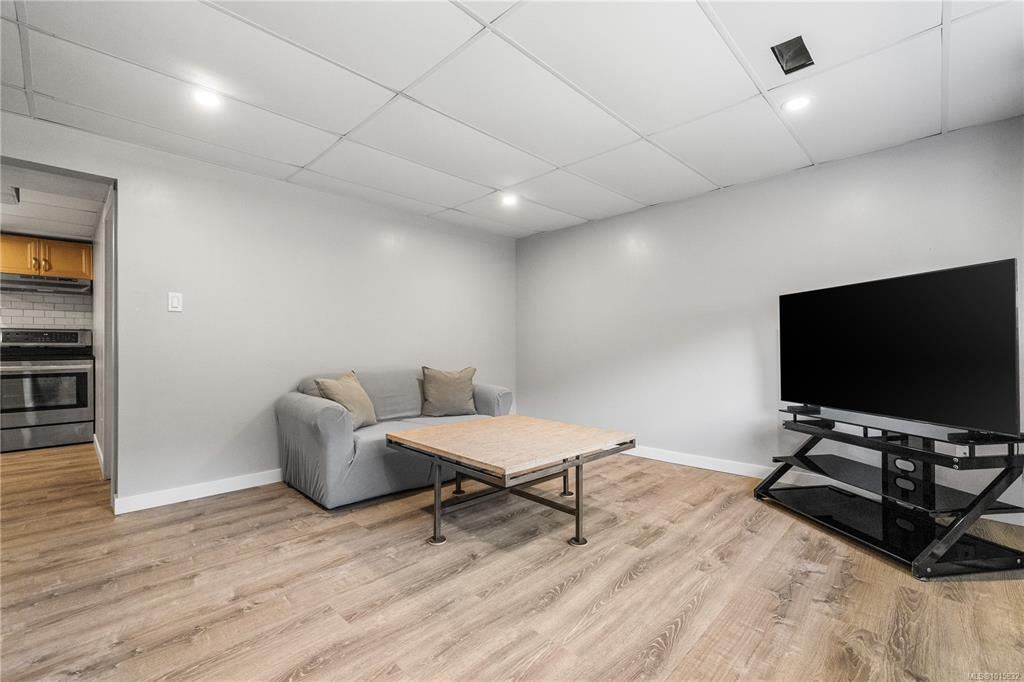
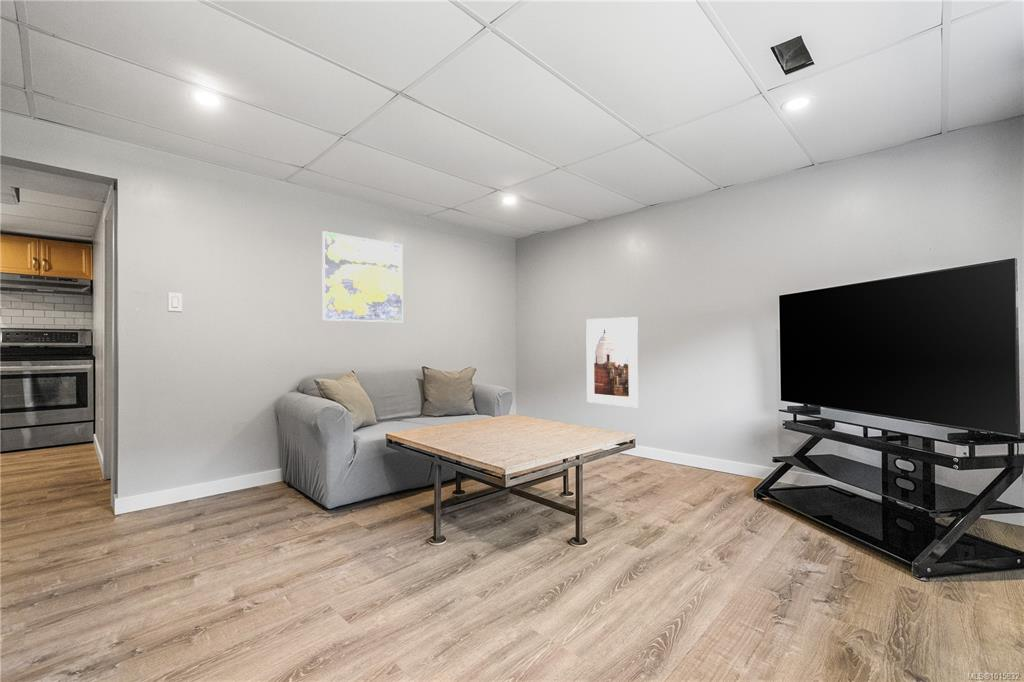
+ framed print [321,230,404,323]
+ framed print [585,316,639,408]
